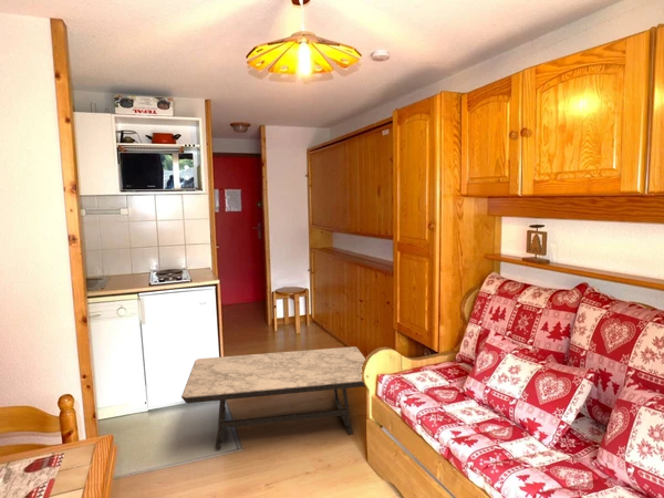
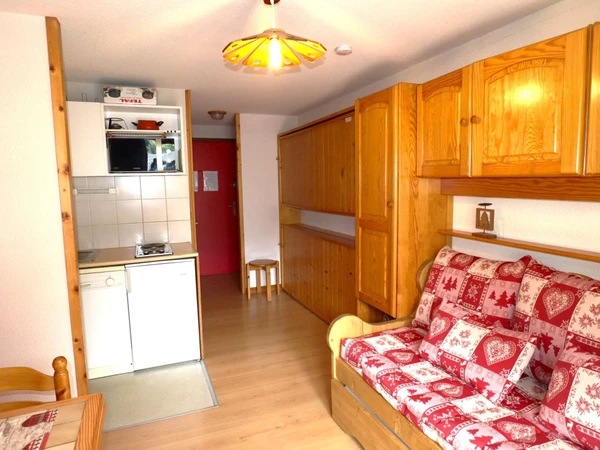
- coffee table [180,345,366,450]
